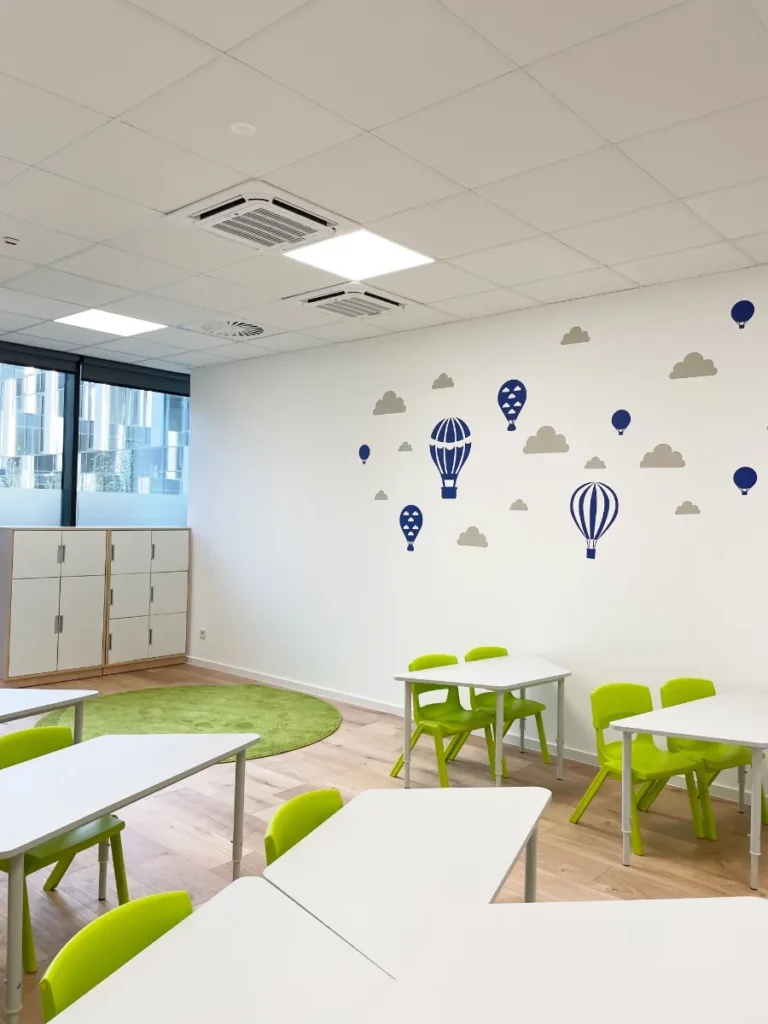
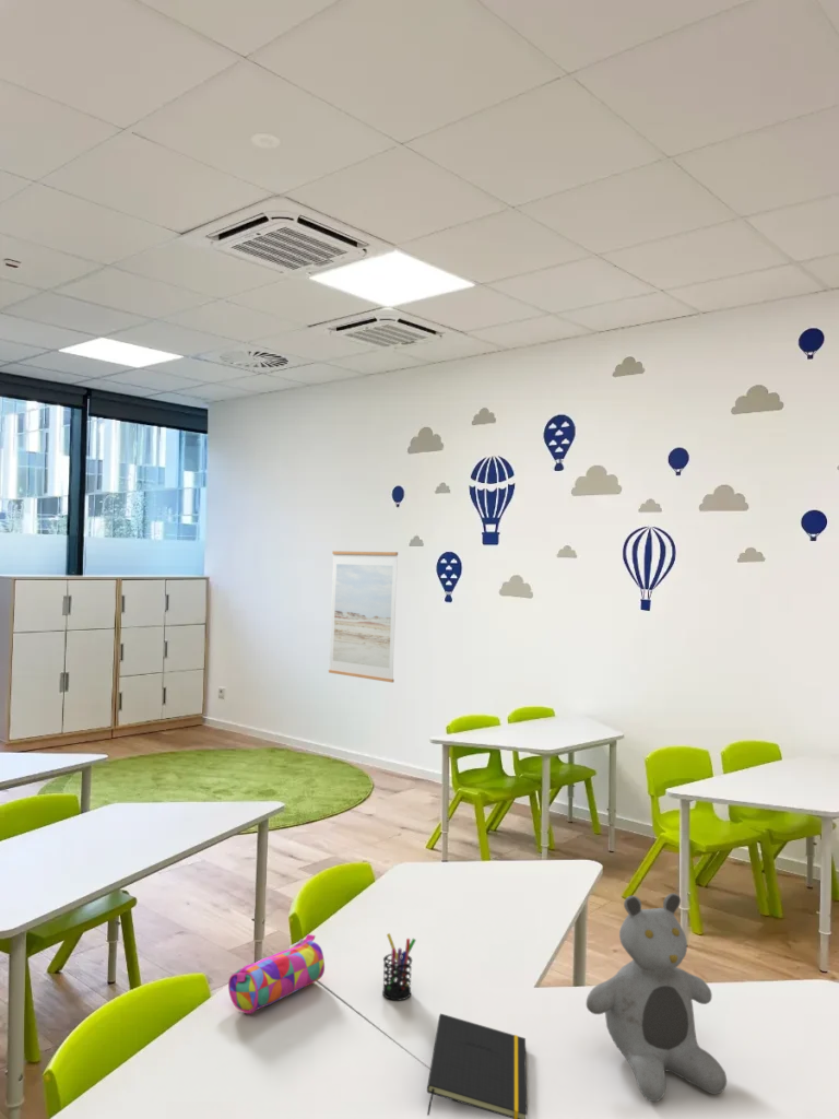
+ pen holder [381,932,417,1001]
+ notepad [426,1013,529,1119]
+ pencil case [227,933,326,1015]
+ wall art [328,550,399,683]
+ teddy bear [584,892,728,1103]
